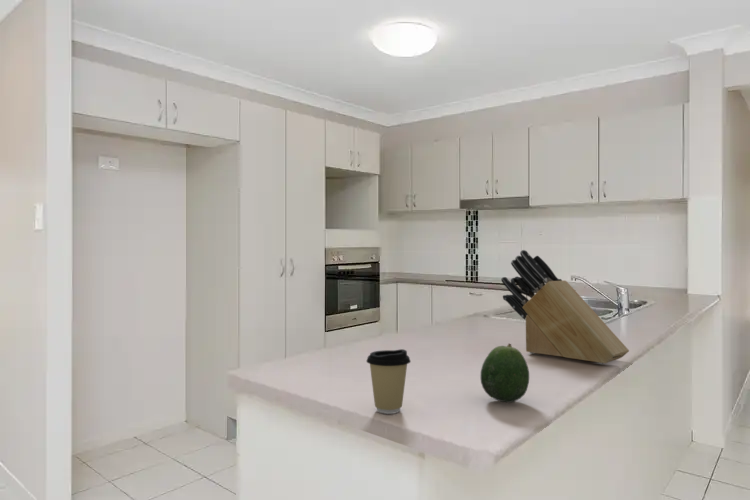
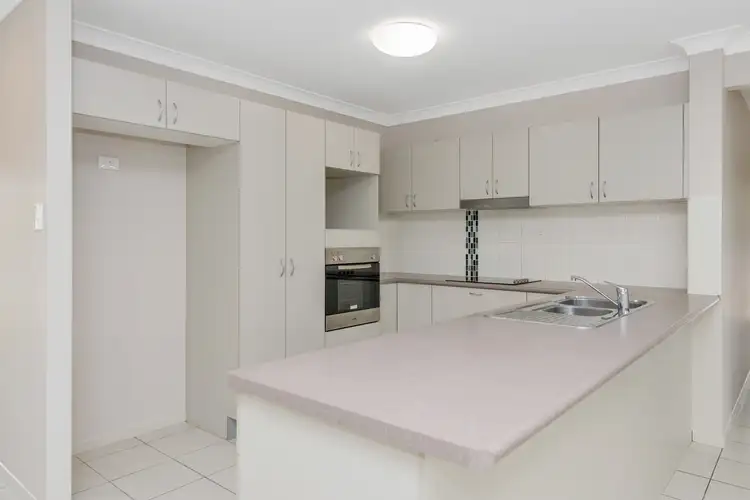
- coffee cup [365,348,412,415]
- fruit [480,342,530,403]
- knife block [500,249,630,365]
